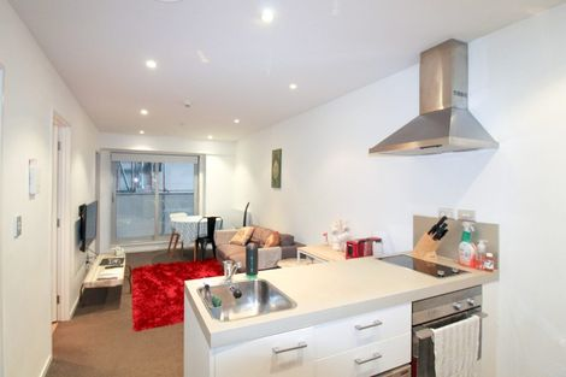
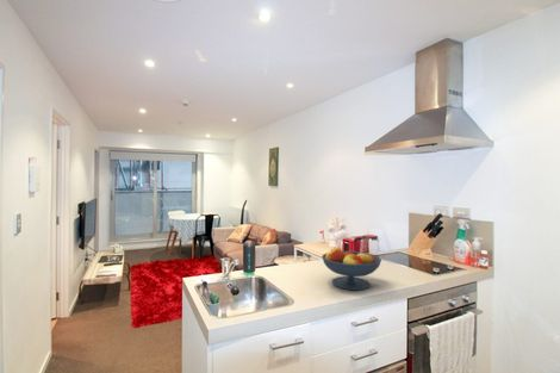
+ fruit bowl [321,247,382,291]
